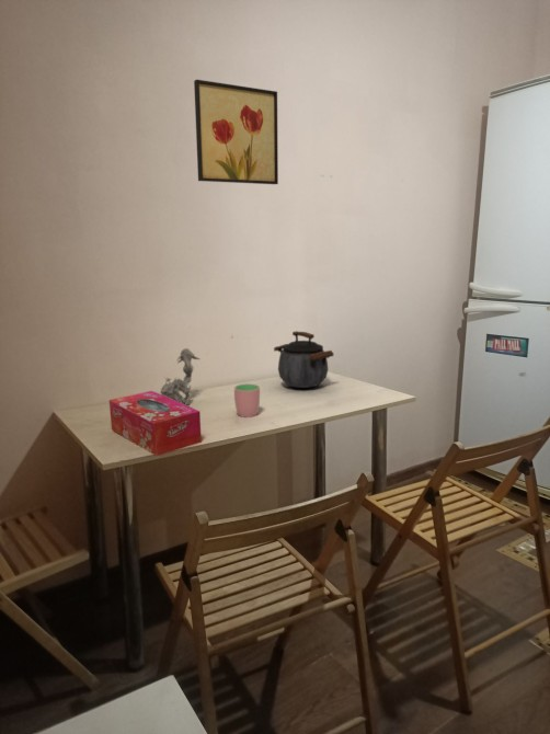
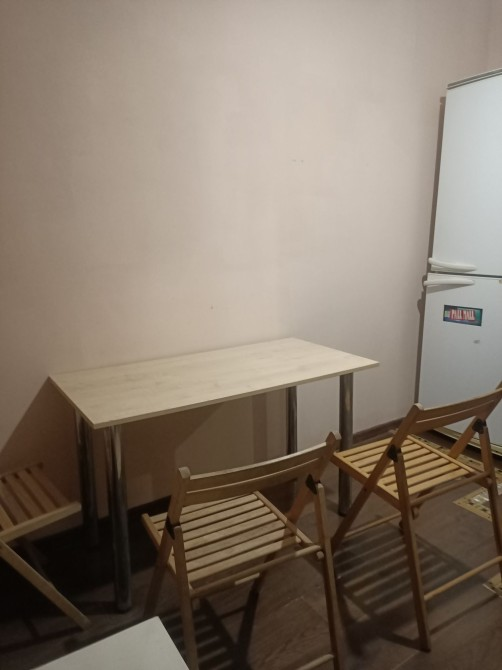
- flower [159,347,202,406]
- kettle [273,330,334,389]
- wall art [193,79,279,185]
- tissue box [108,390,203,457]
- cup [233,382,261,418]
